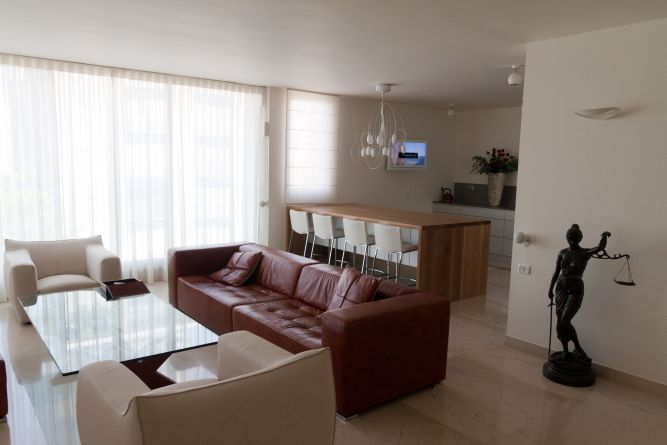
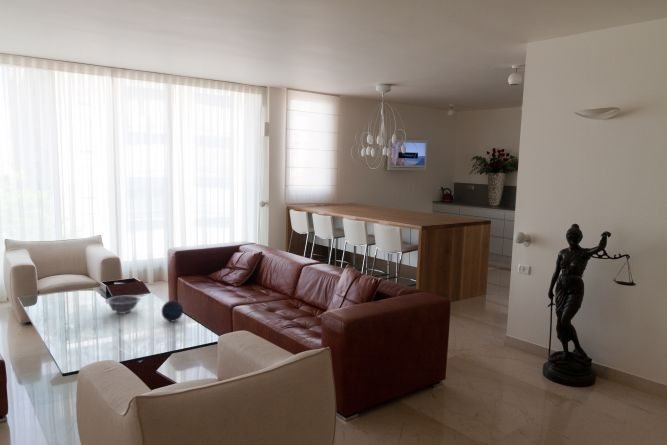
+ decorative orb [160,299,184,322]
+ decorative bowl [104,295,142,315]
